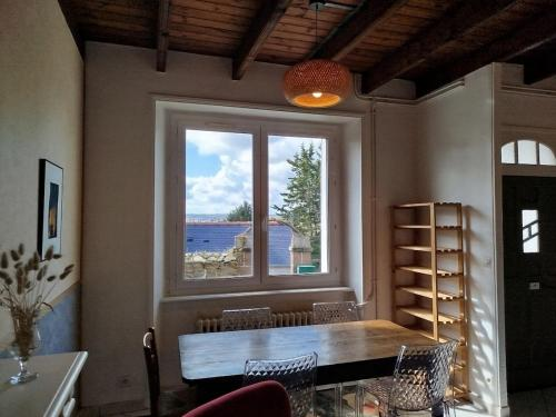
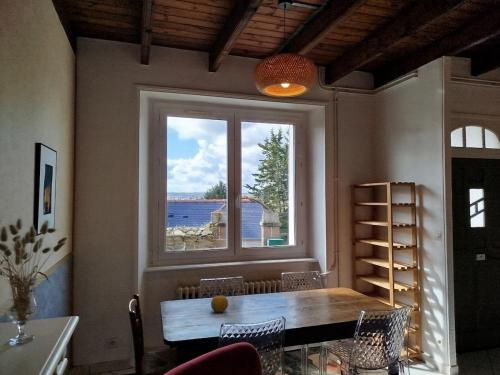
+ fruit [210,295,229,313]
